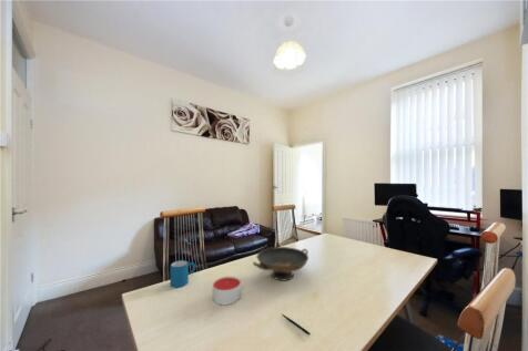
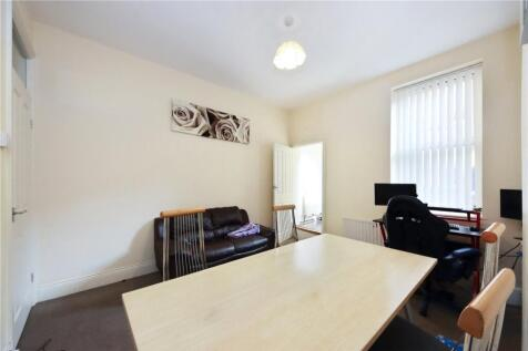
- candle [212,276,242,306]
- mug [170,259,197,289]
- decorative bowl [252,246,309,281]
- pen [280,313,312,335]
